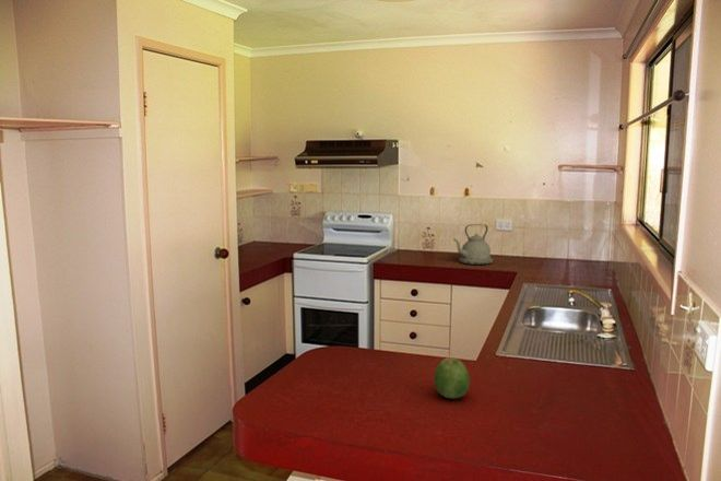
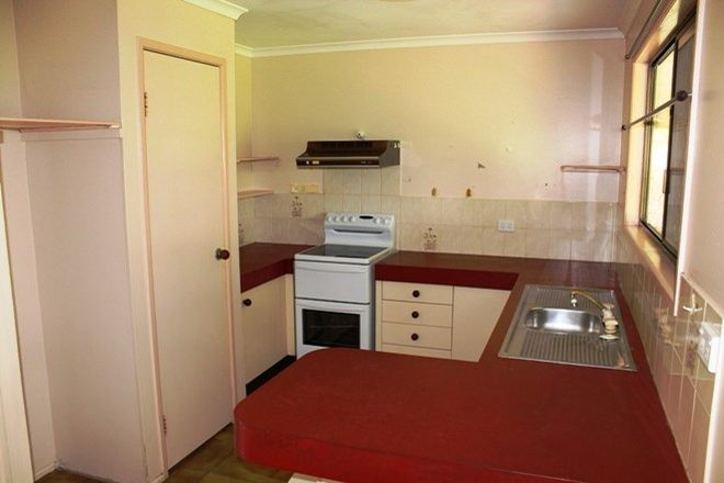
- kettle [452,223,494,266]
- fruit [433,356,471,399]
